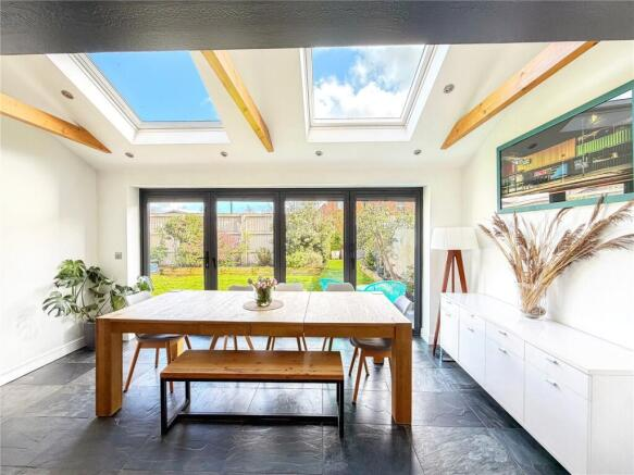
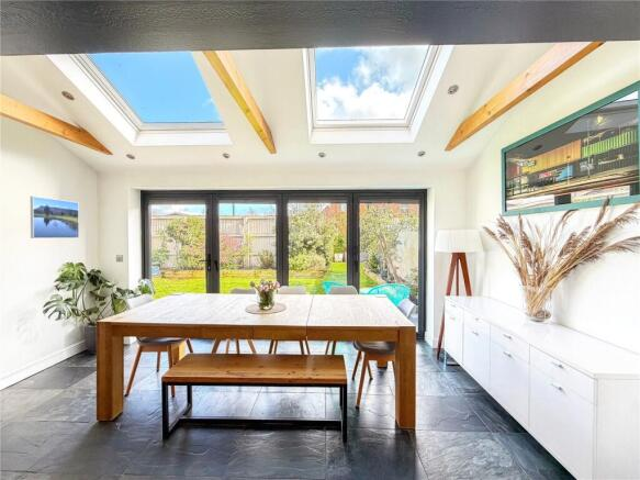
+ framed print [30,196,80,239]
